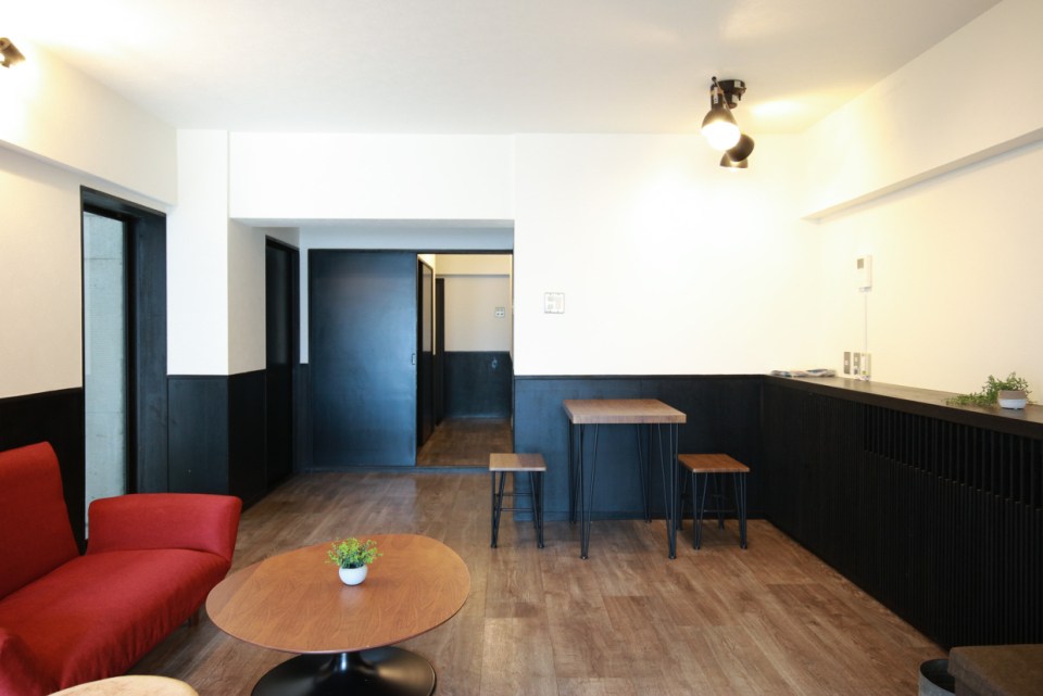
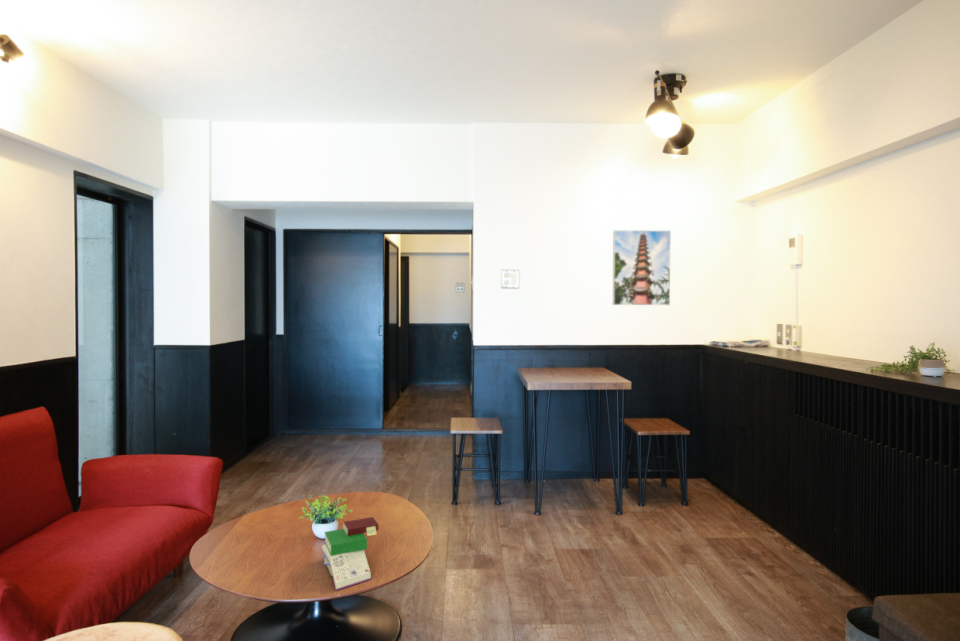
+ book [320,516,379,591]
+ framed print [612,229,672,306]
